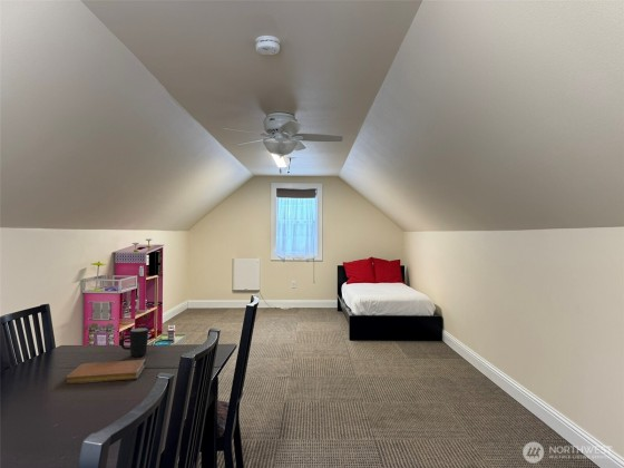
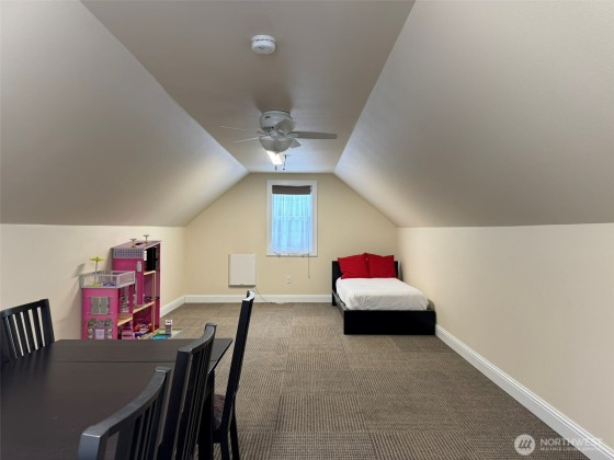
- mug [119,326,149,358]
- notebook [65,359,147,384]
